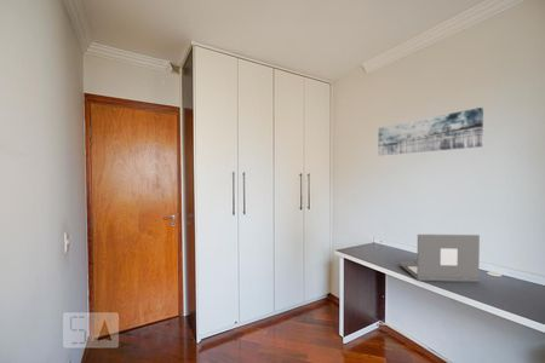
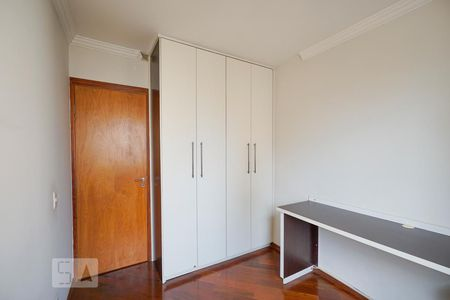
- wall art [378,106,484,156]
- laptop [397,234,481,283]
